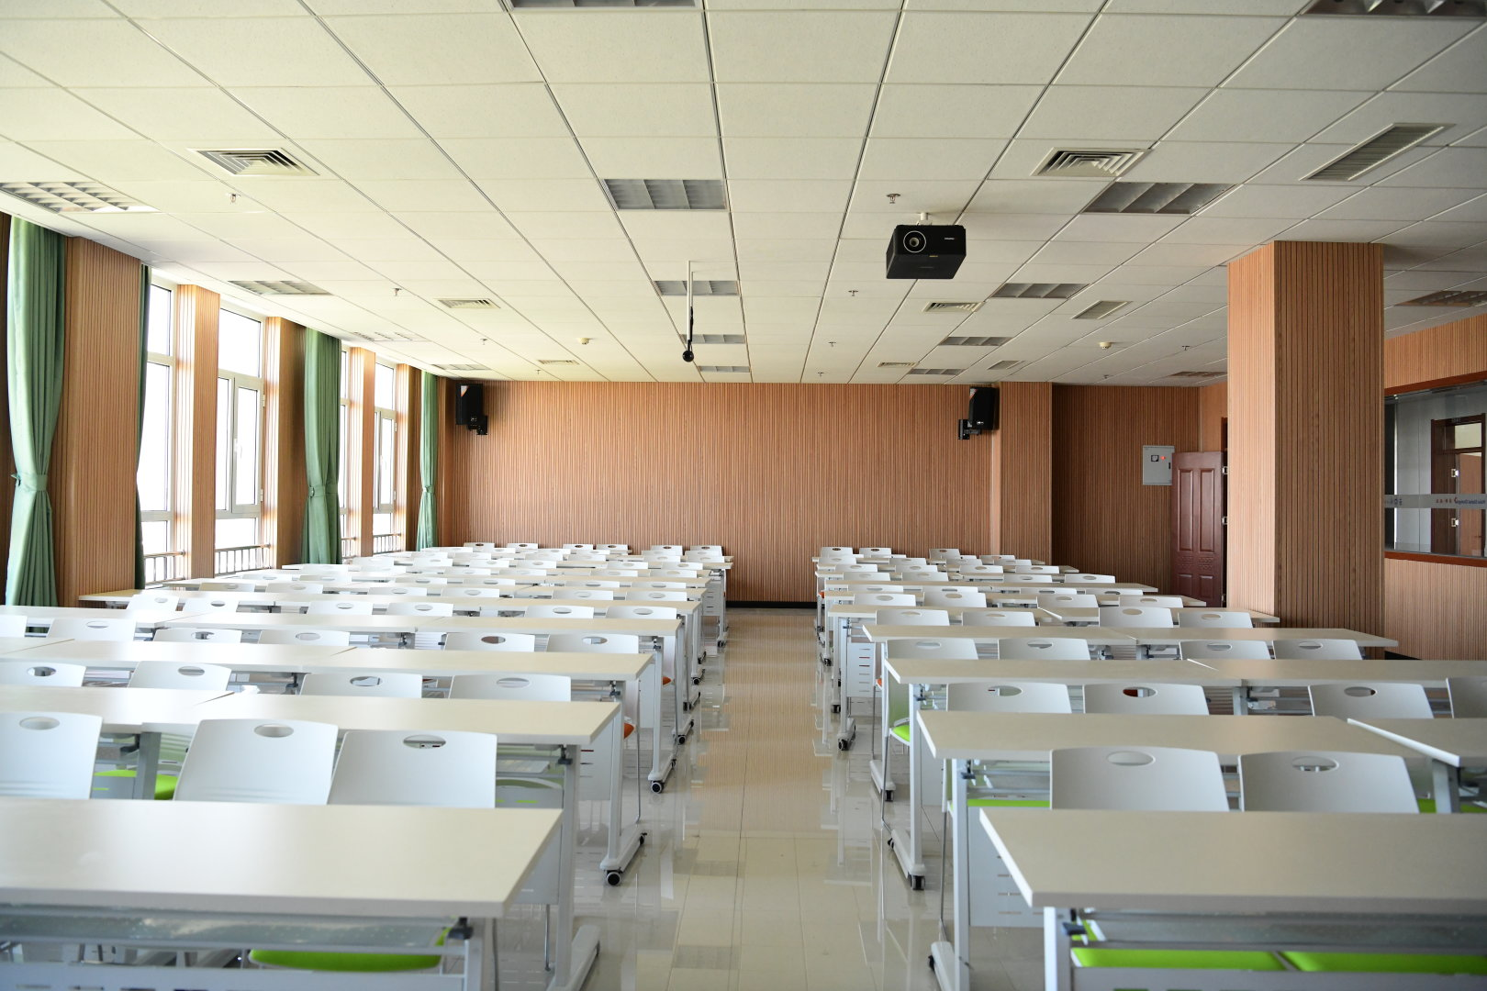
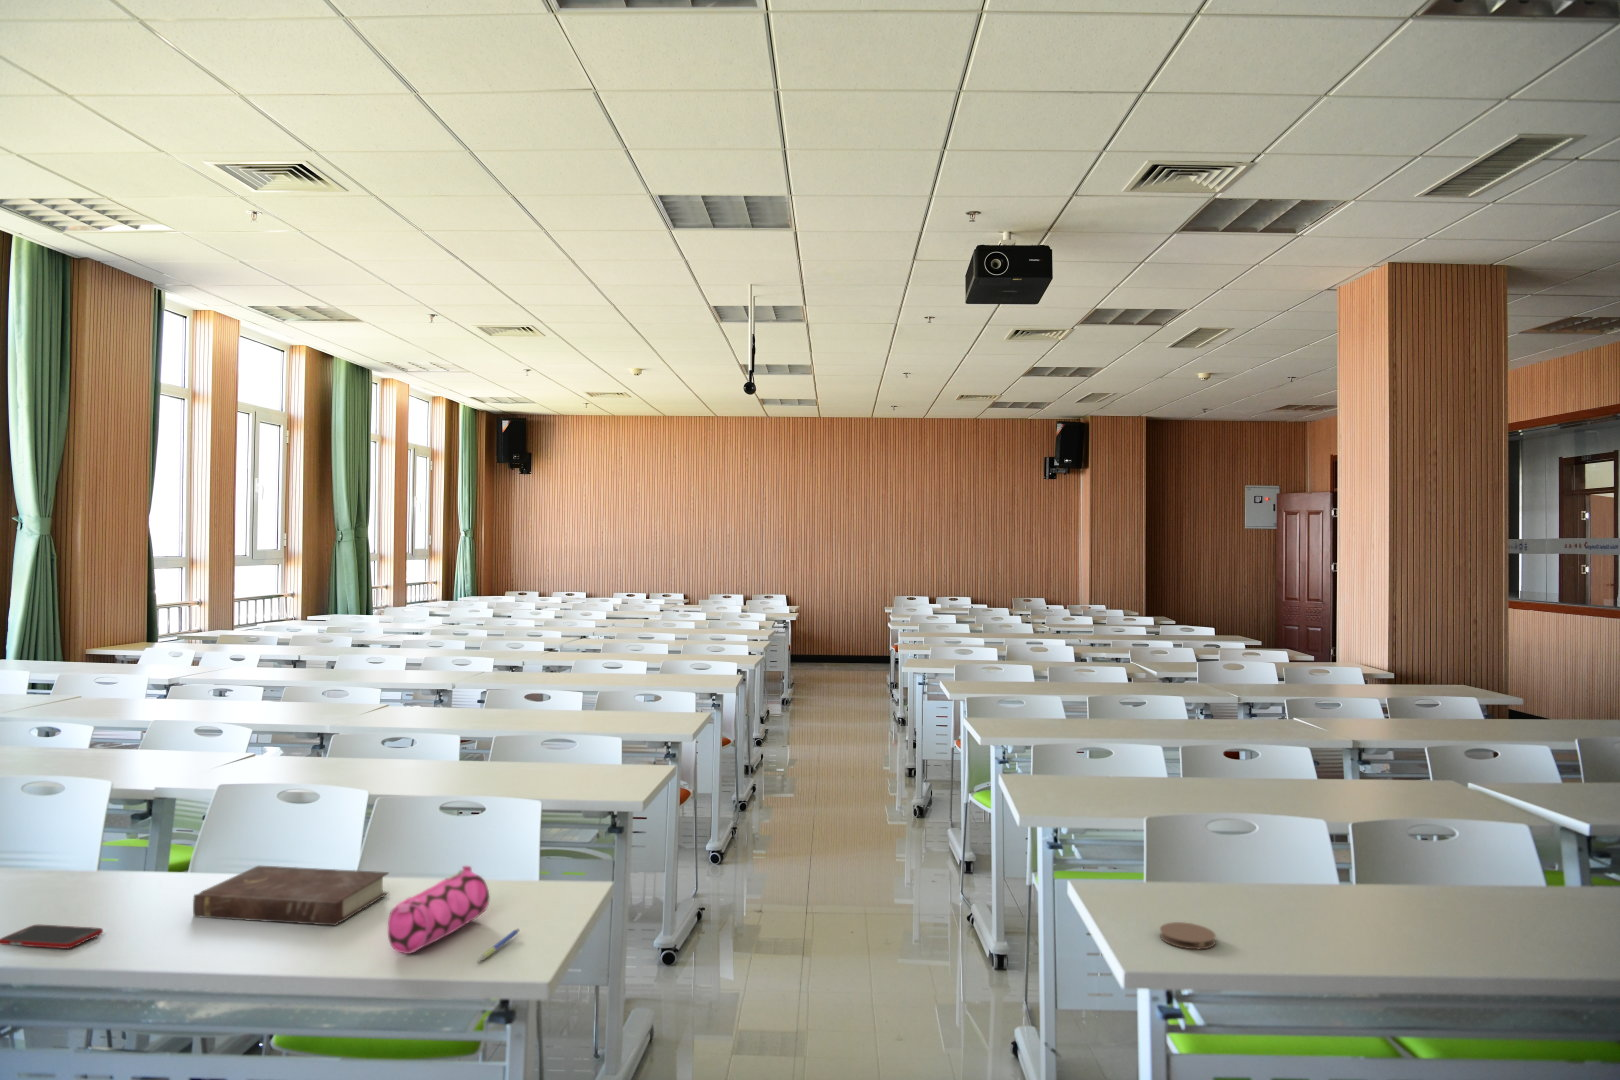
+ coaster [1160,921,1217,950]
+ pencil case [387,865,491,955]
+ cell phone [0,925,104,949]
+ book [192,865,391,927]
+ pen [476,927,521,963]
